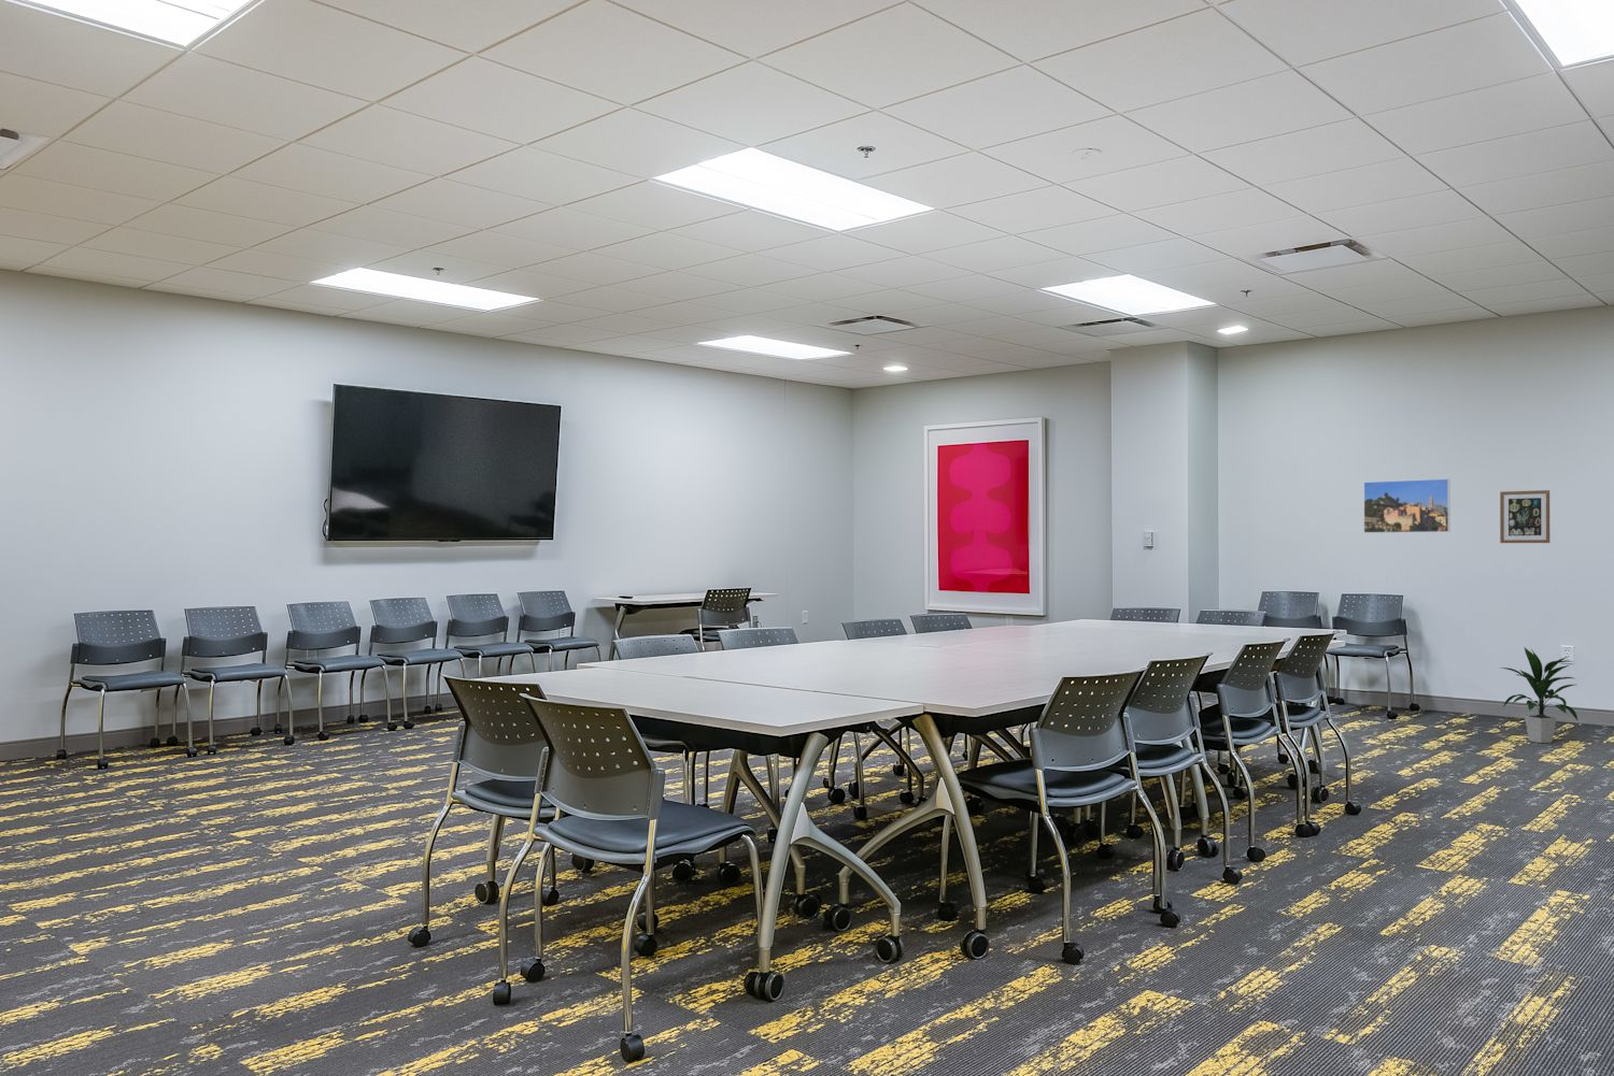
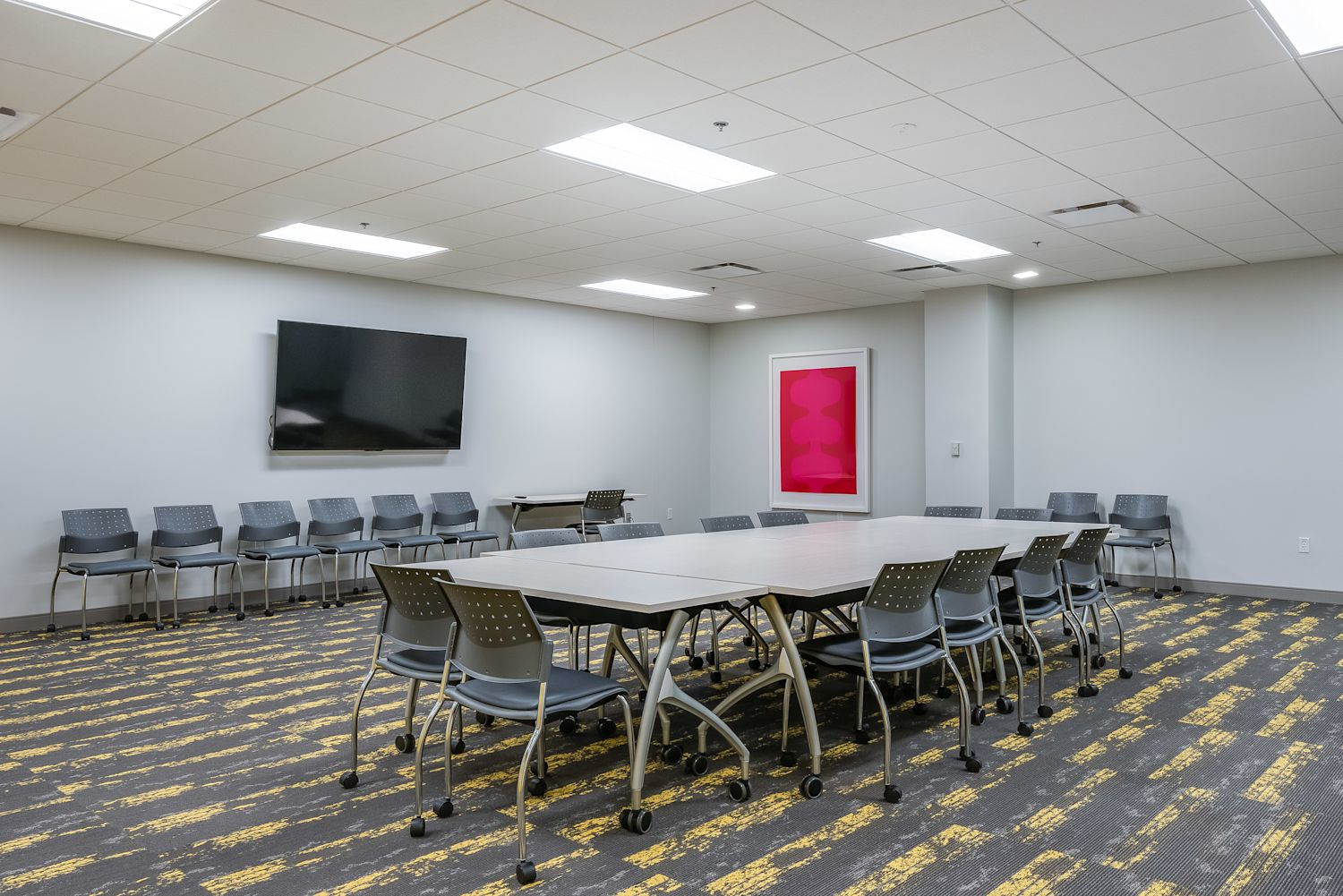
- wall art [1499,489,1550,544]
- indoor plant [1500,646,1578,743]
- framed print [1362,477,1451,534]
